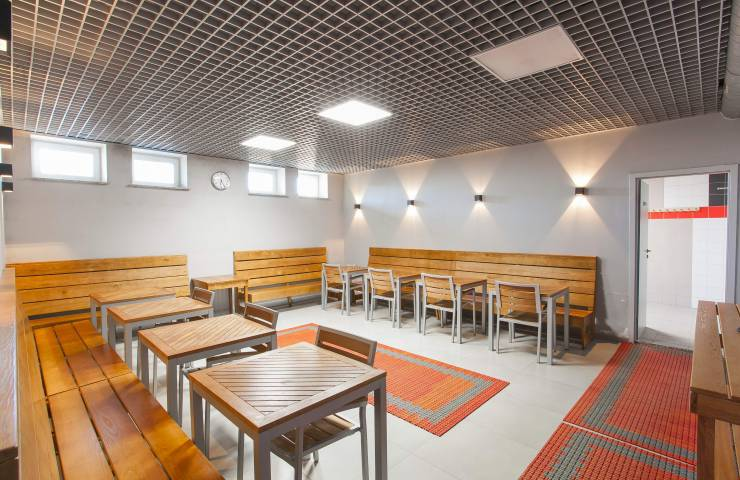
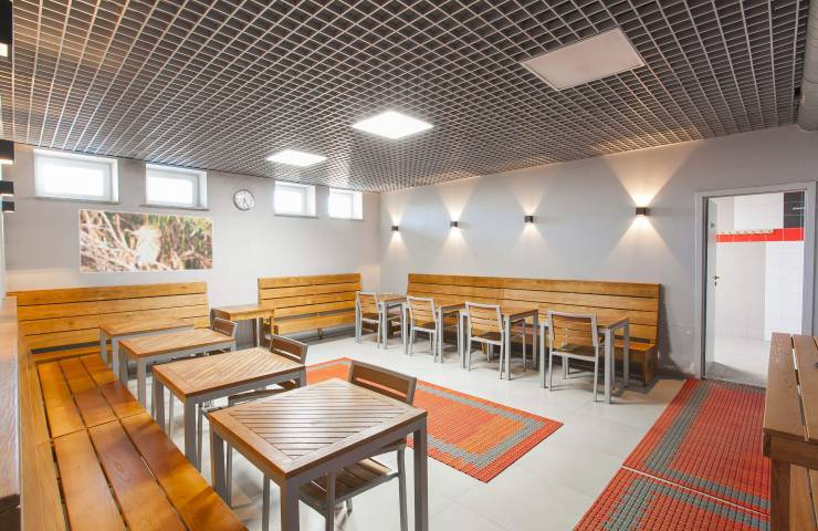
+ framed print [77,208,214,274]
